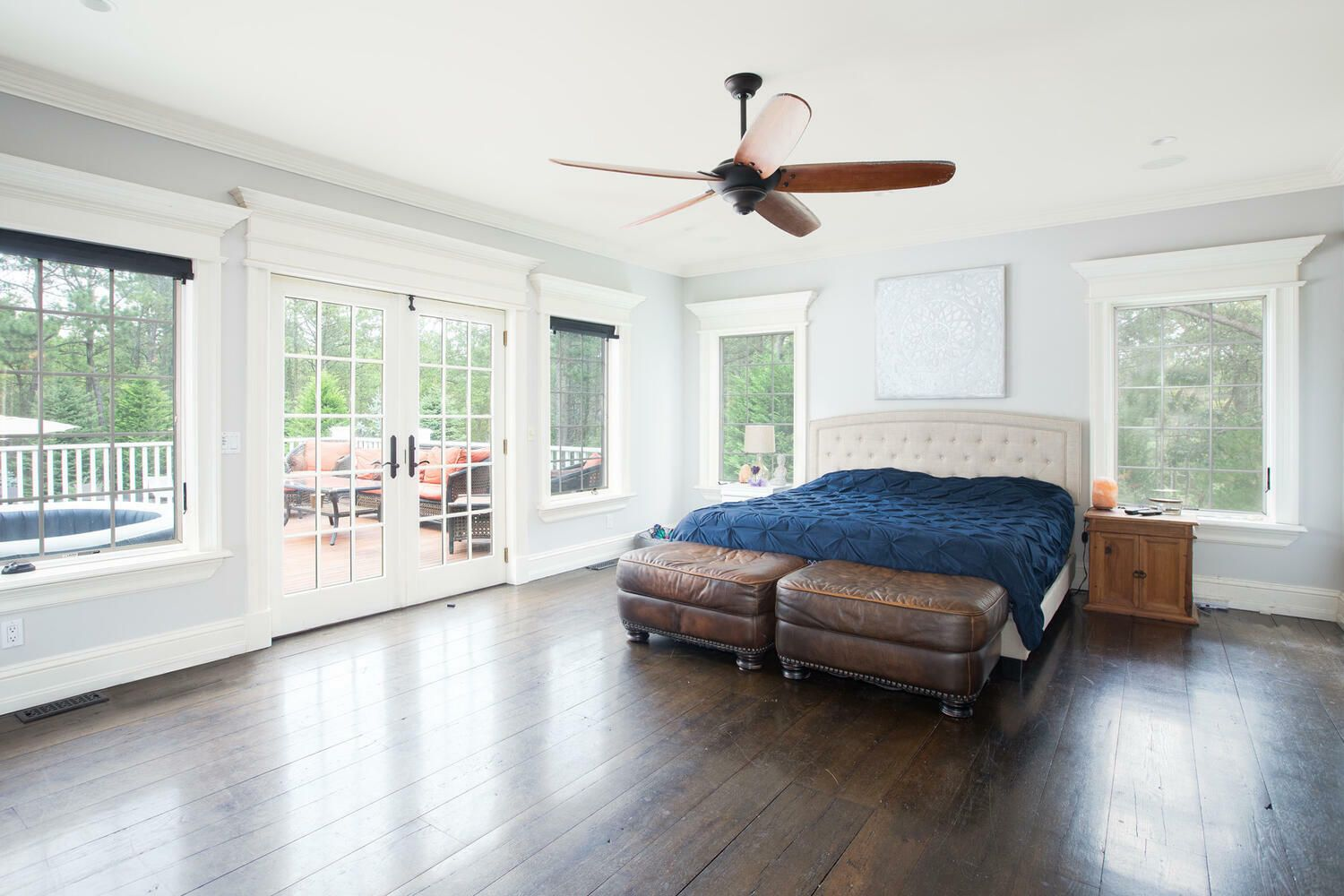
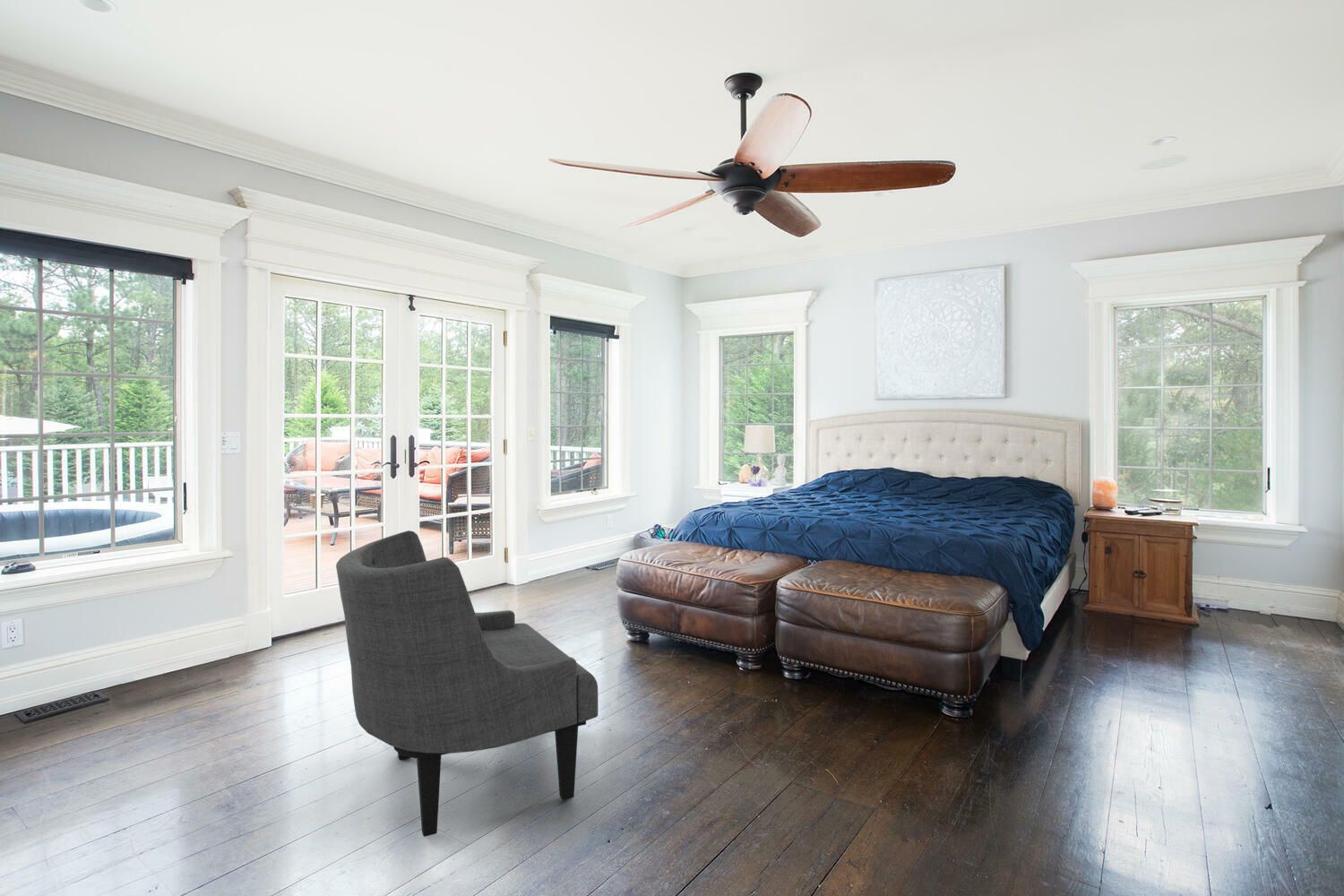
+ armchair [335,530,599,838]
